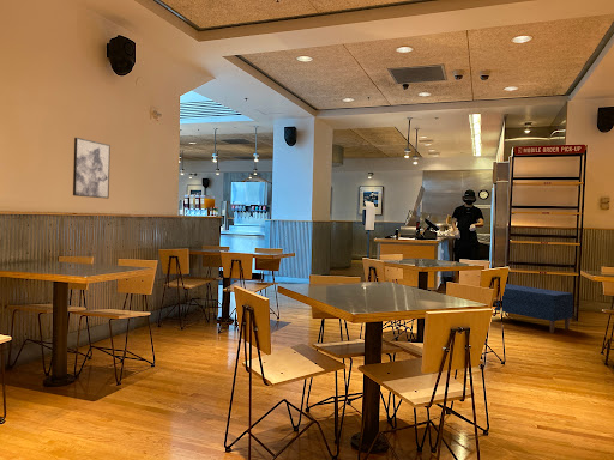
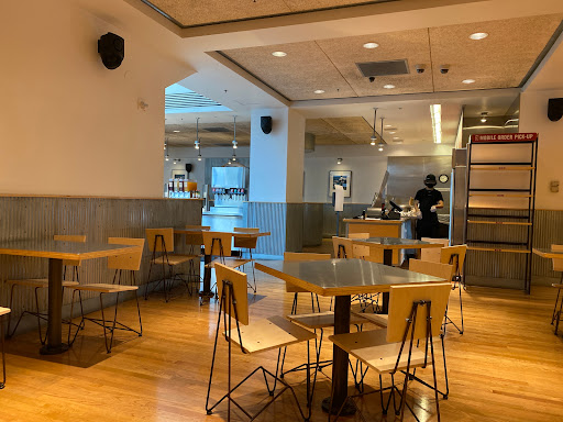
- wall art [72,137,112,200]
- bench [493,283,574,334]
